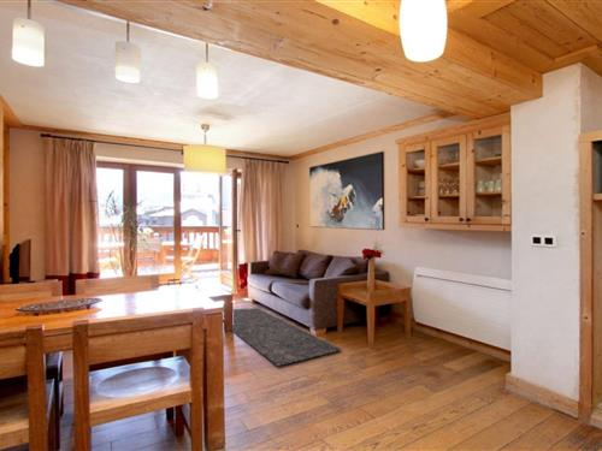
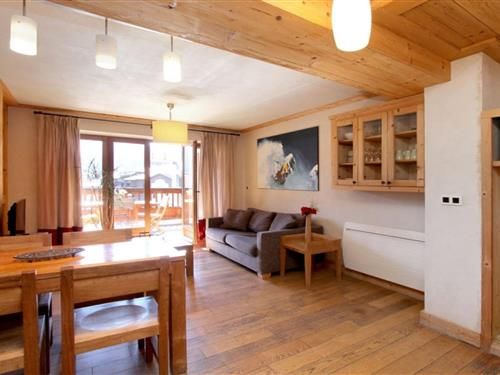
- rug [230,307,342,367]
